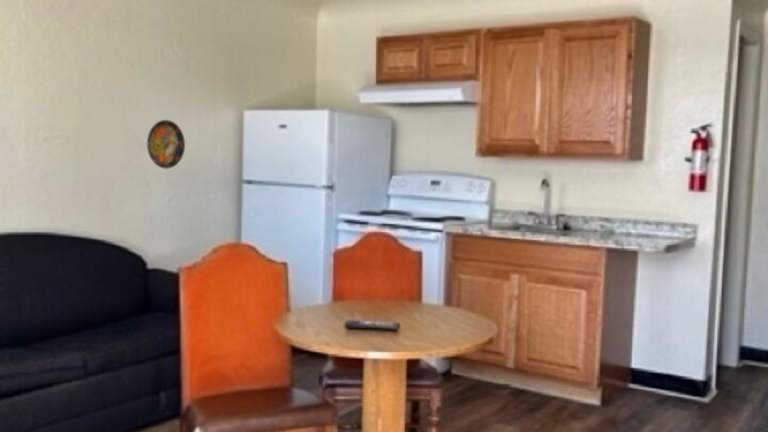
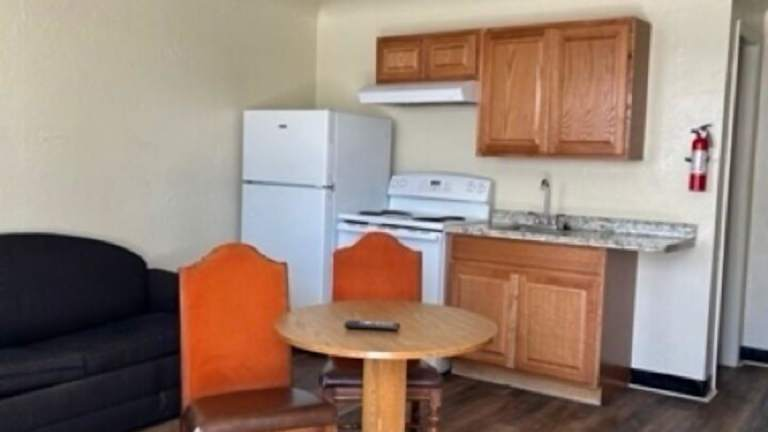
- decorative plate [146,119,186,170]
